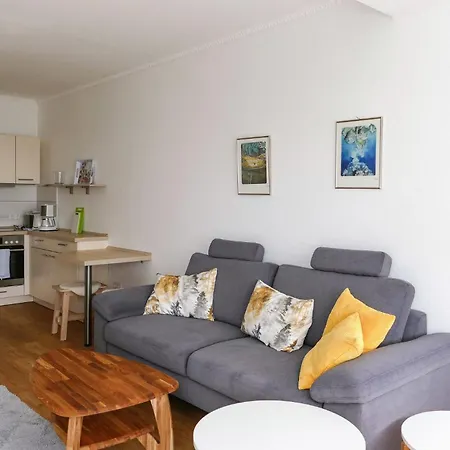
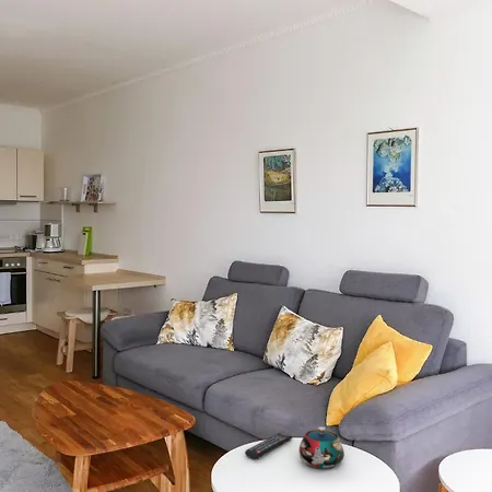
+ remote control [244,432,293,460]
+ teapot [297,426,345,470]
